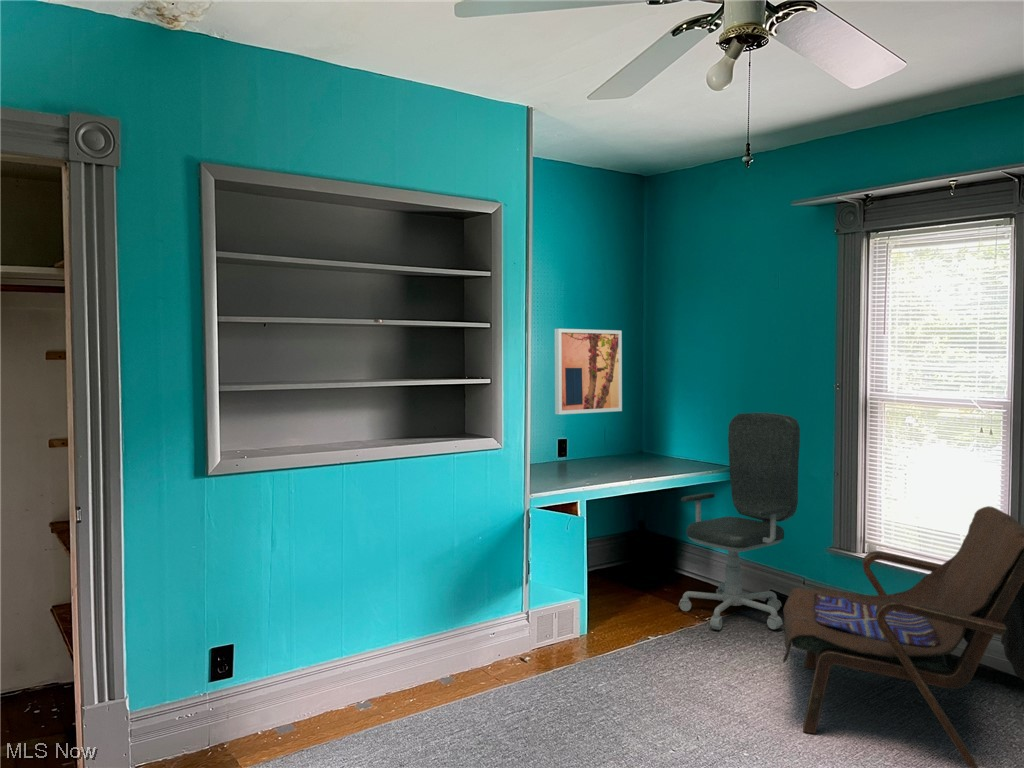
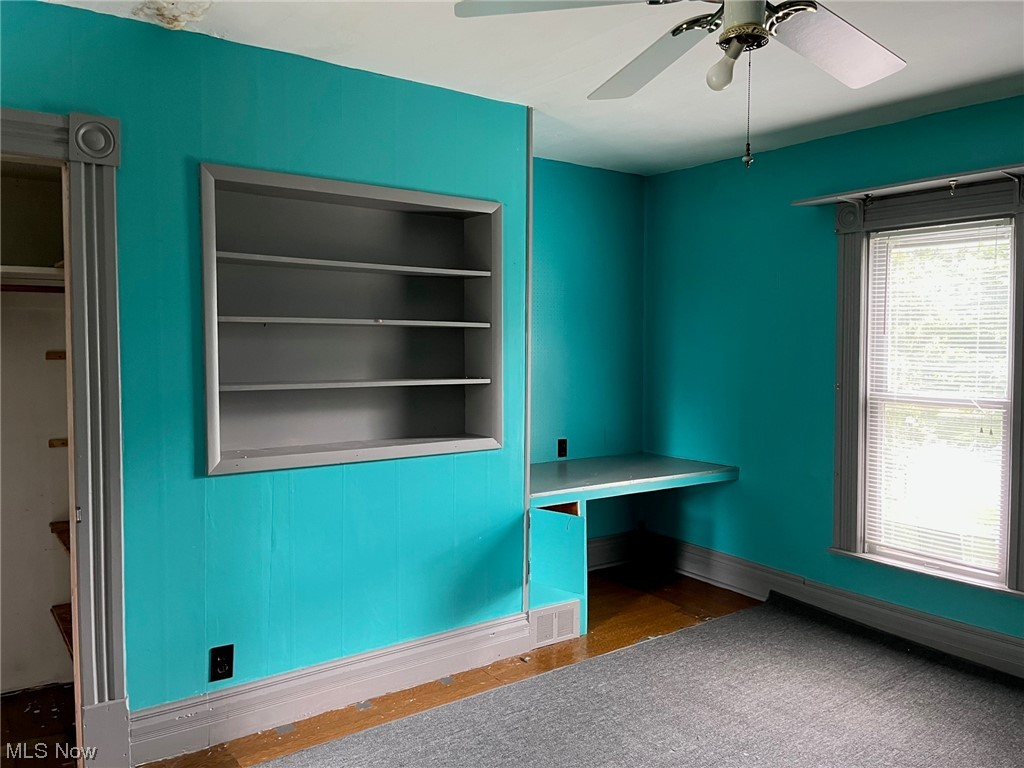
- armchair [782,505,1024,768]
- wall art [554,328,623,415]
- office chair [678,412,801,631]
